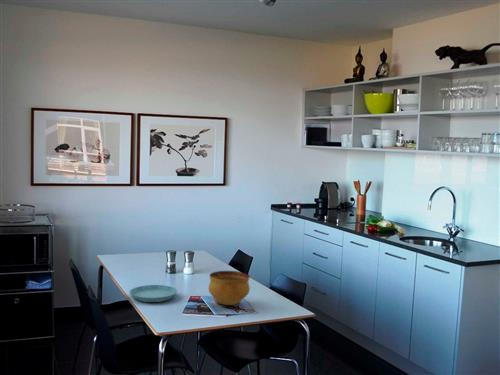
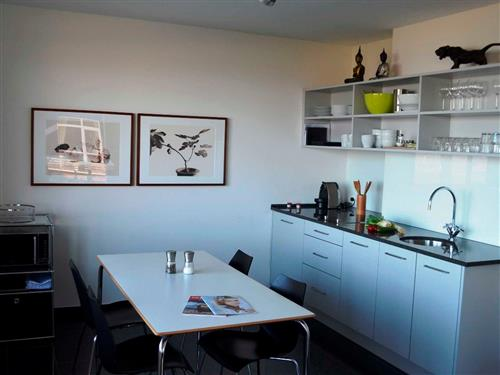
- bowl [208,270,251,306]
- saucer [129,284,178,303]
